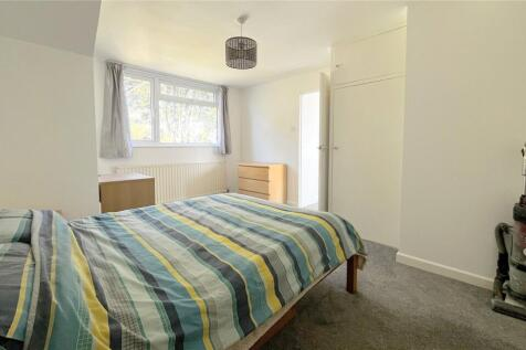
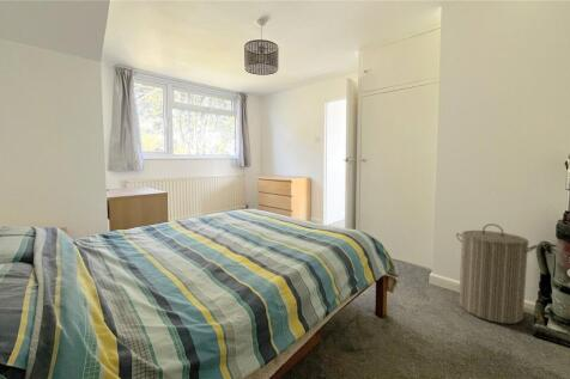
+ laundry hamper [455,222,539,325]
